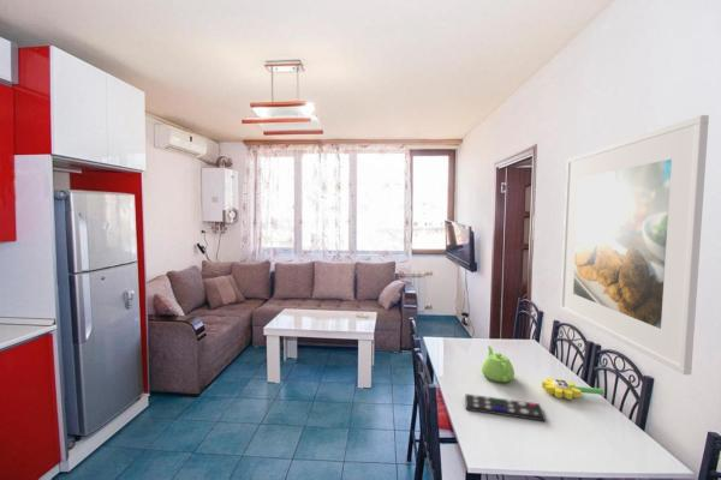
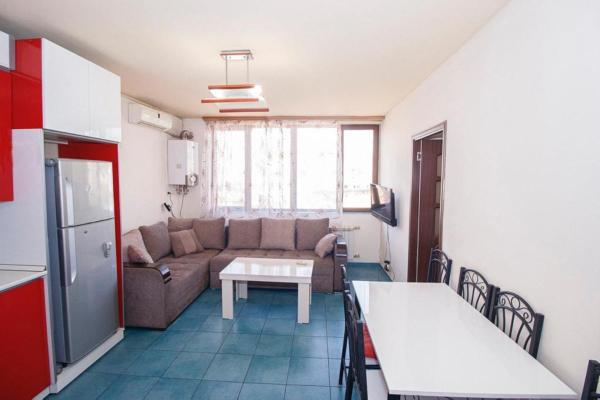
- teapot [481,344,516,384]
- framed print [559,114,710,376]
- flower [541,377,606,401]
- remote control [464,392,547,422]
